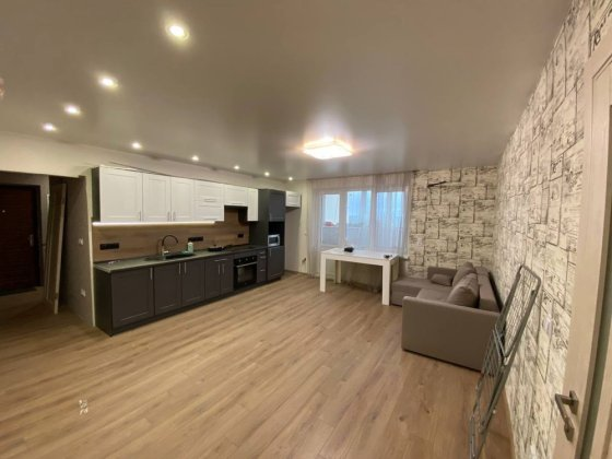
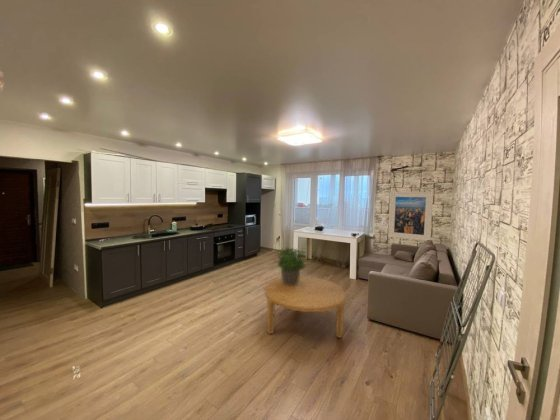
+ potted plant [273,245,306,285]
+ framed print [387,191,434,242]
+ coffee table [264,275,347,339]
